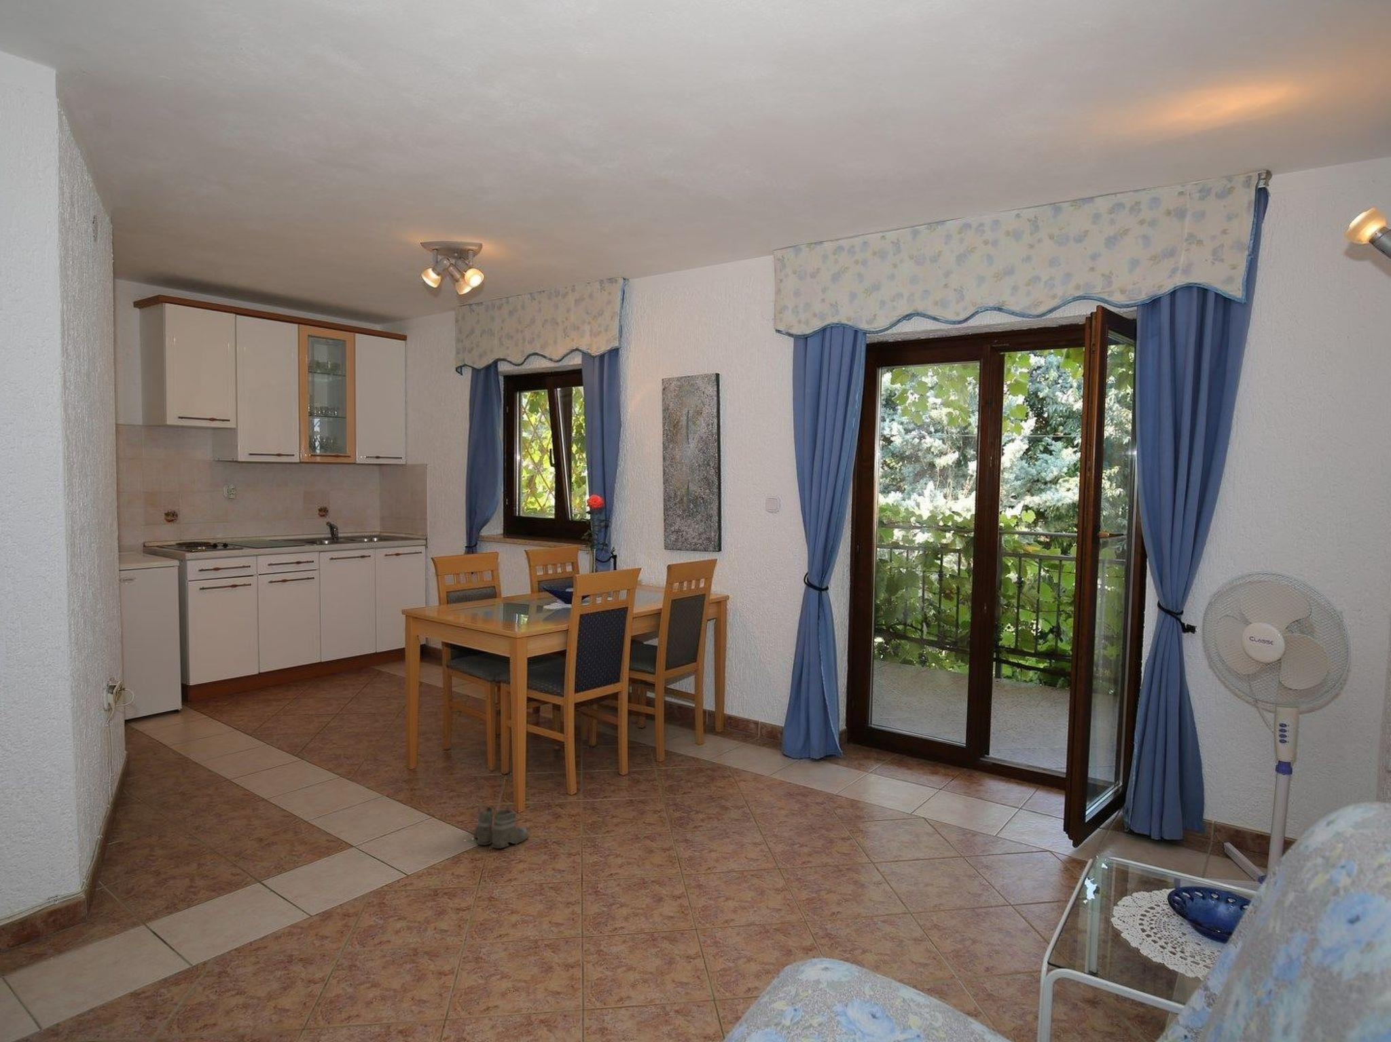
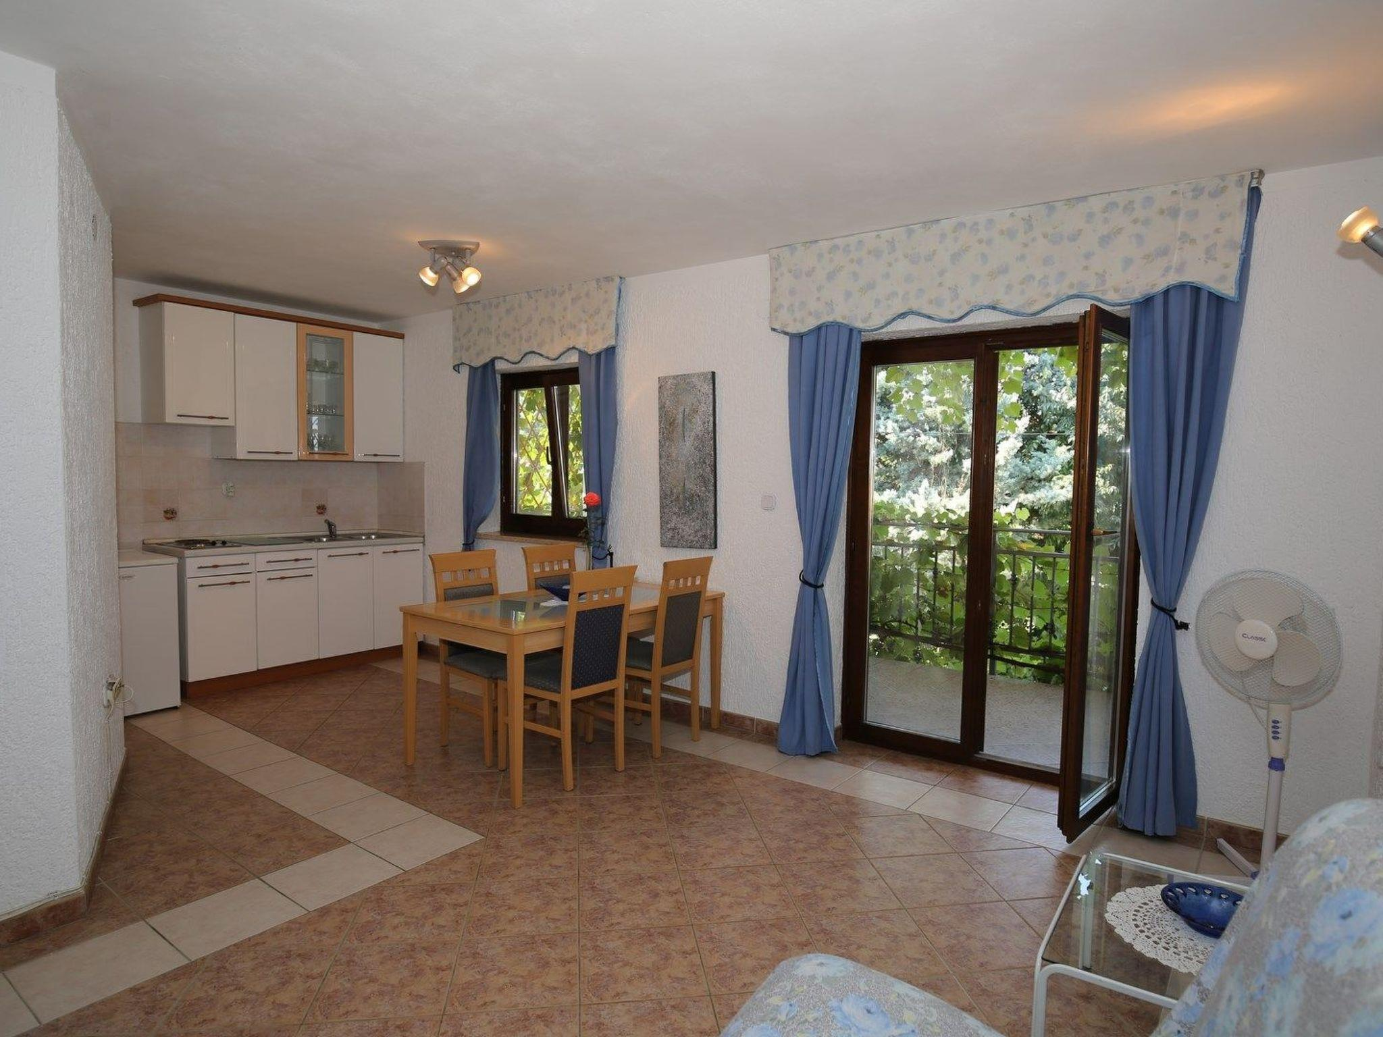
- boots [467,806,529,850]
